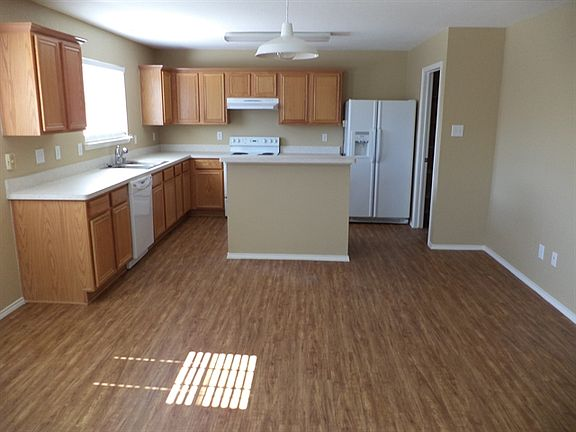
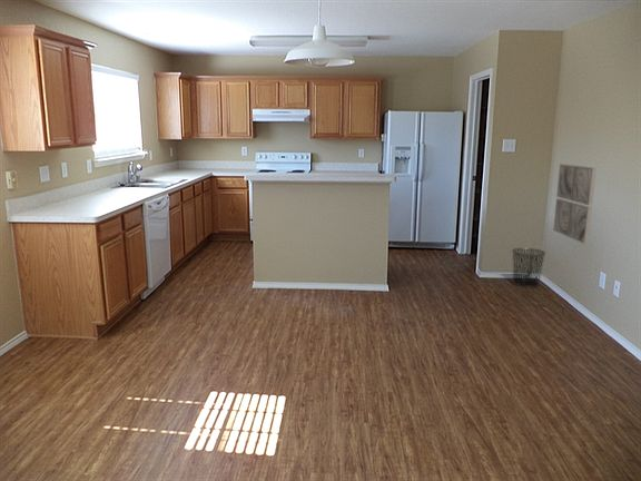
+ waste bin [511,247,546,288]
+ wall art [552,163,598,245]
